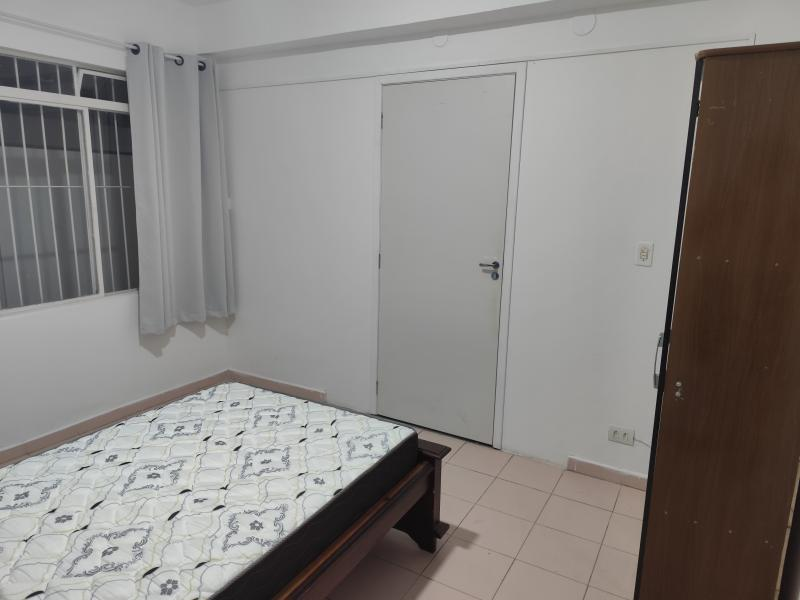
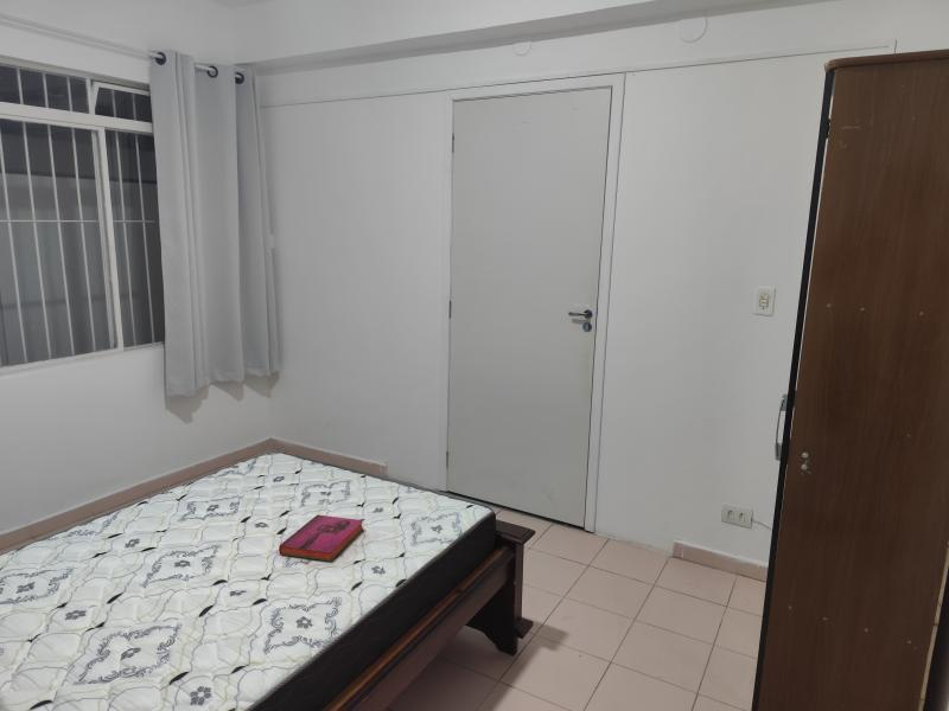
+ hardback book [278,513,364,563]
